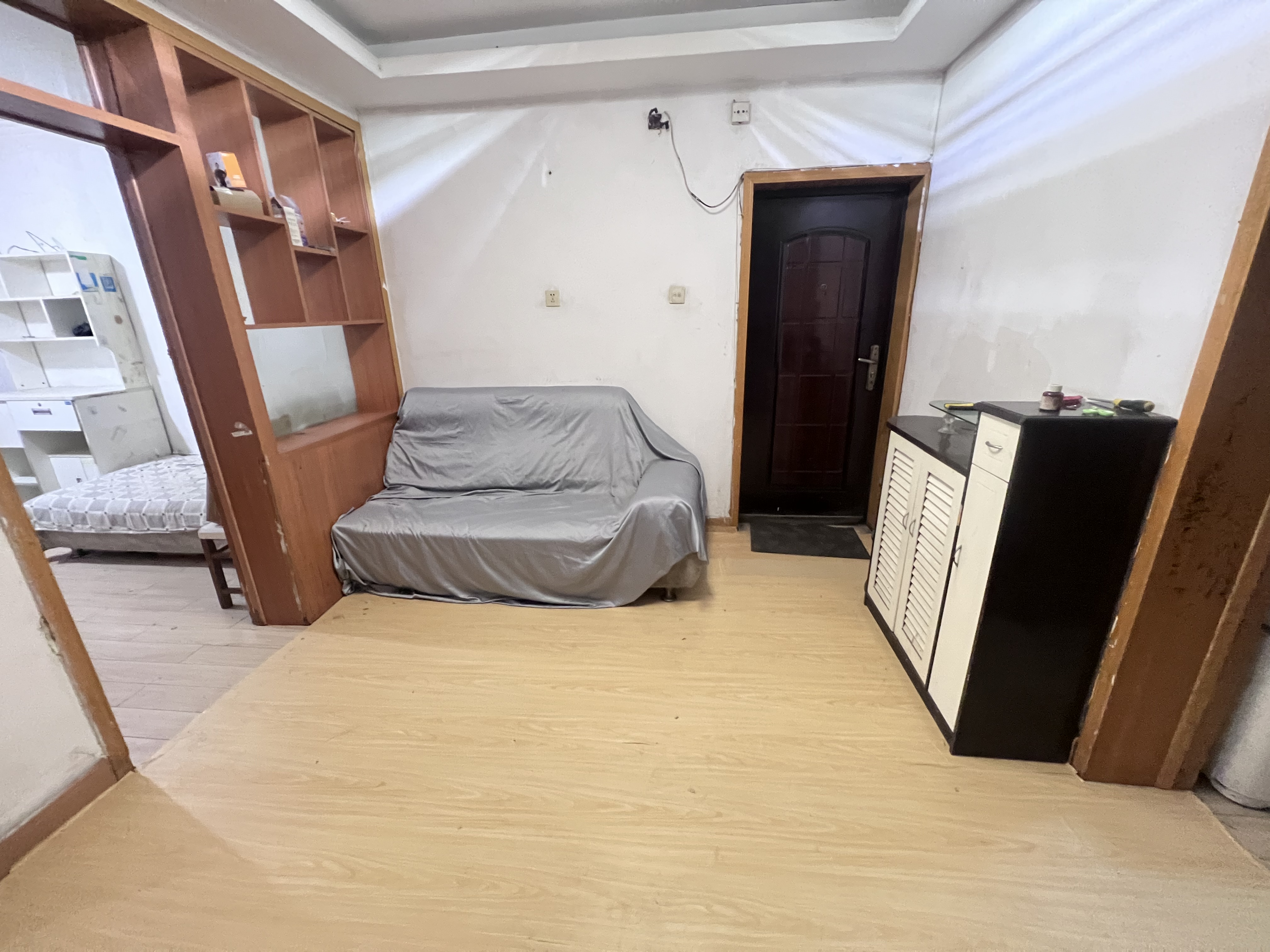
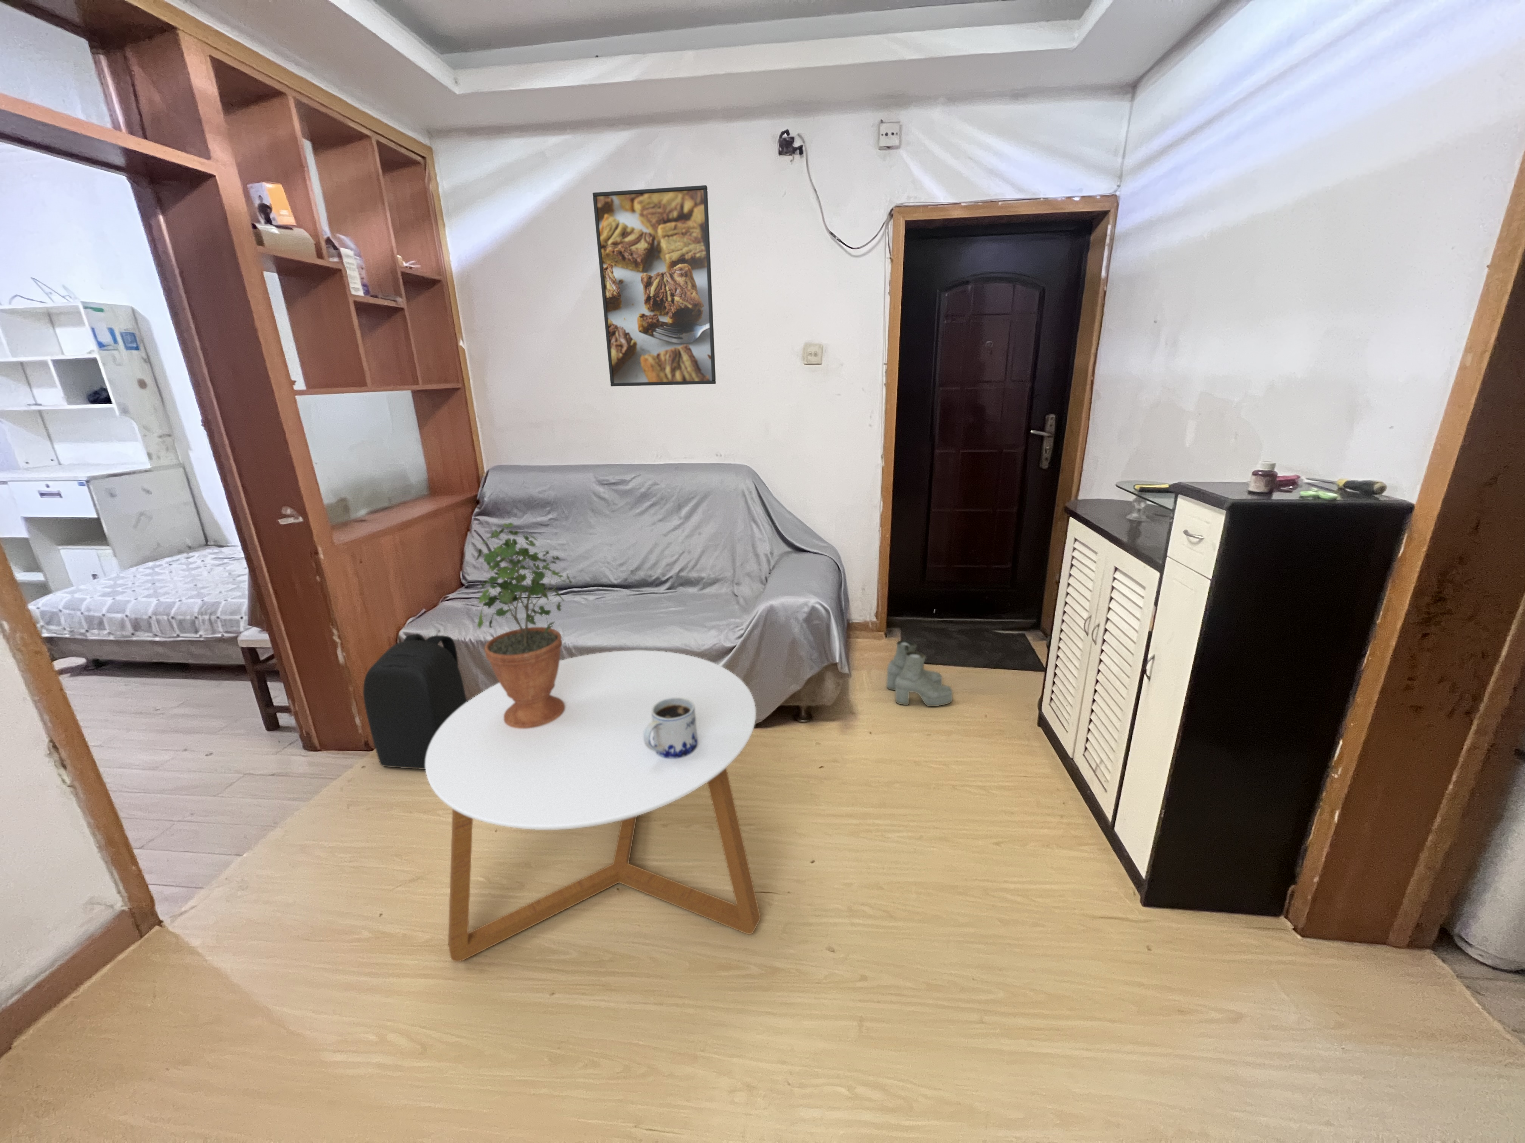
+ mug [644,698,698,759]
+ boots [886,640,952,707]
+ potted plant [476,522,573,729]
+ coffee table [425,650,761,962]
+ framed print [592,185,717,387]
+ backpack [363,633,467,770]
